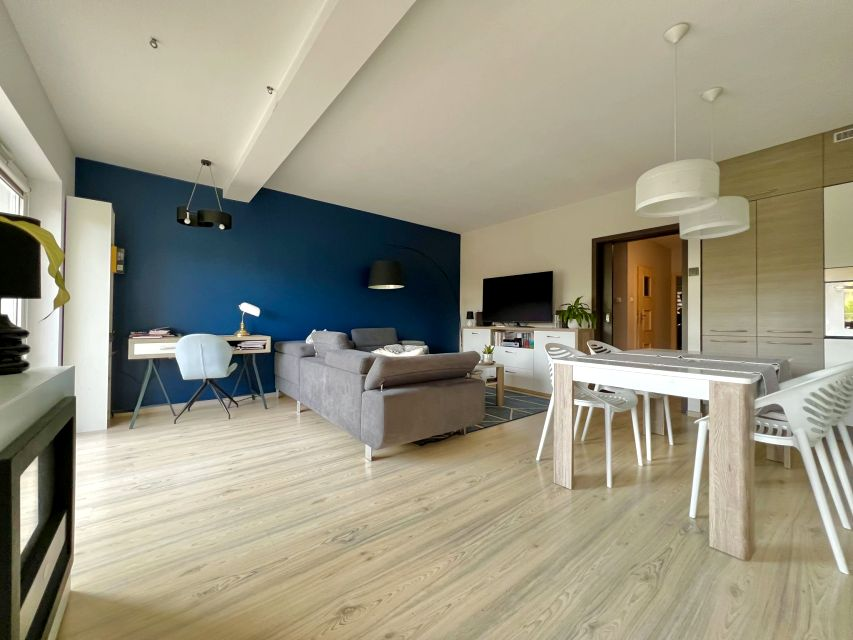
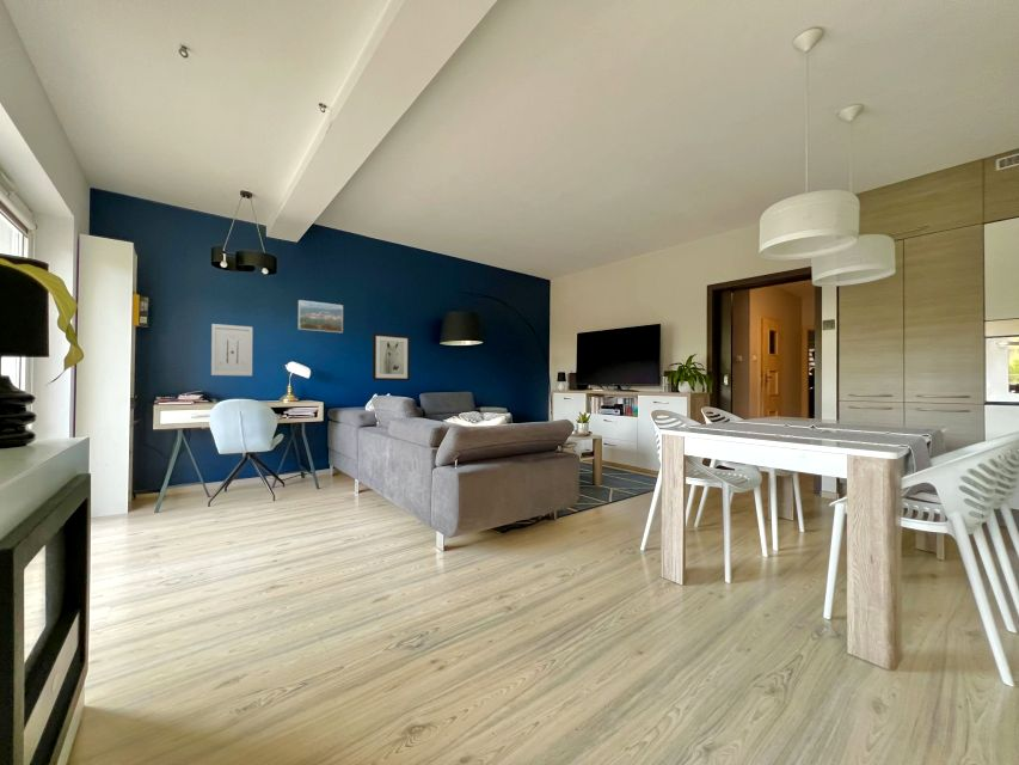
+ wall art [372,332,411,382]
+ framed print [297,299,344,333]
+ wall art [210,323,253,377]
